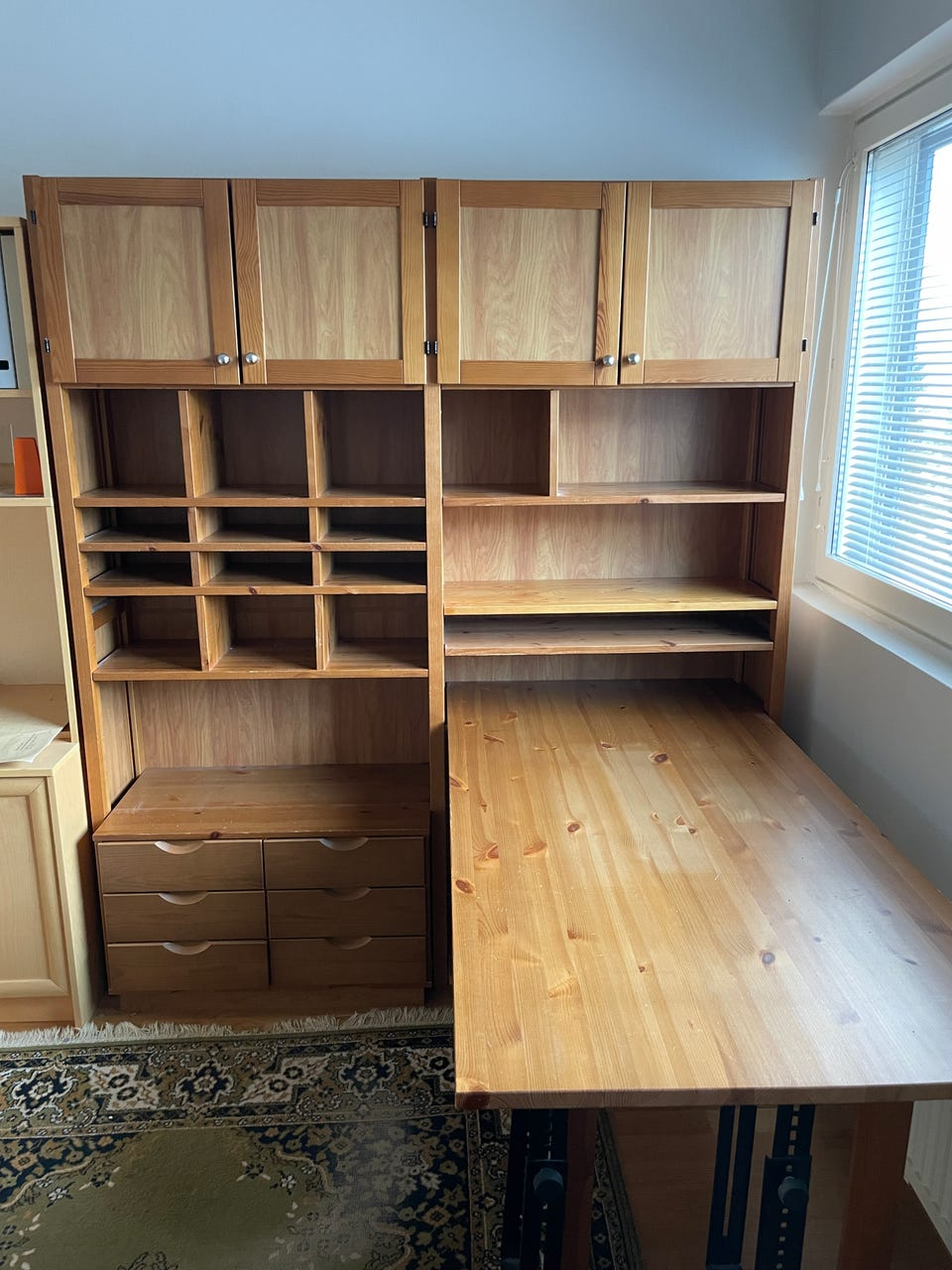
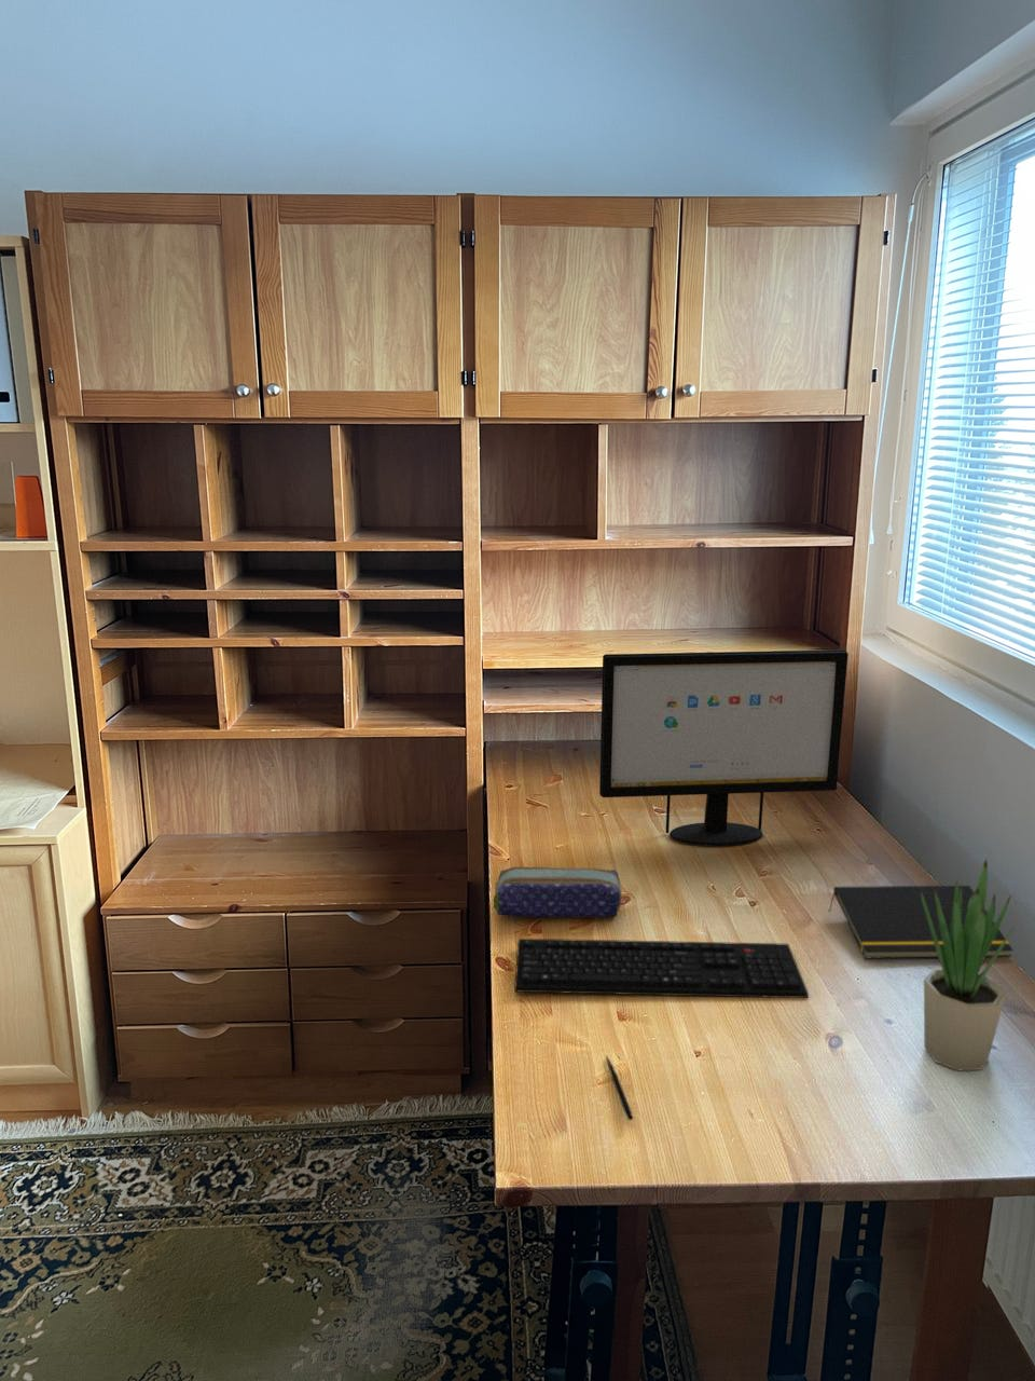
+ keyboard [513,937,810,999]
+ notepad [828,885,1014,959]
+ computer monitor [598,648,849,847]
+ pencil case [492,867,622,919]
+ potted plant [920,858,1015,1071]
+ pen [604,1054,634,1121]
